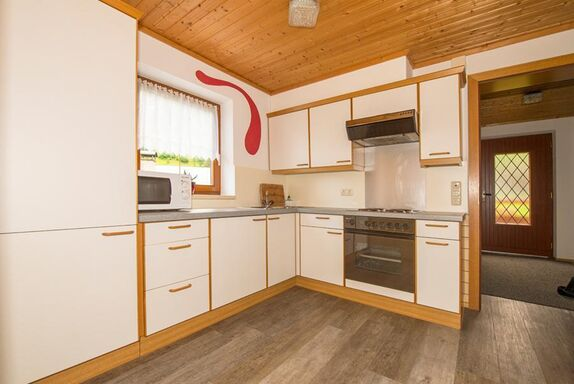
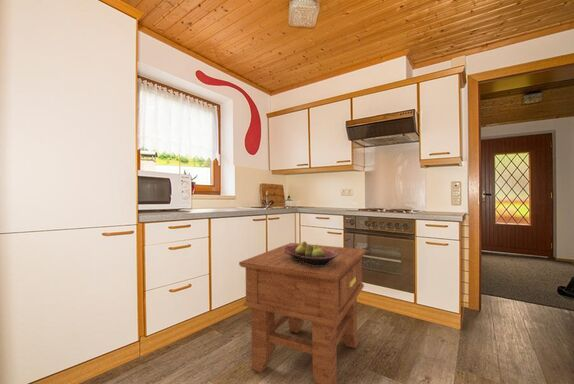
+ fruit bowl [283,240,338,266]
+ side table [238,242,367,384]
